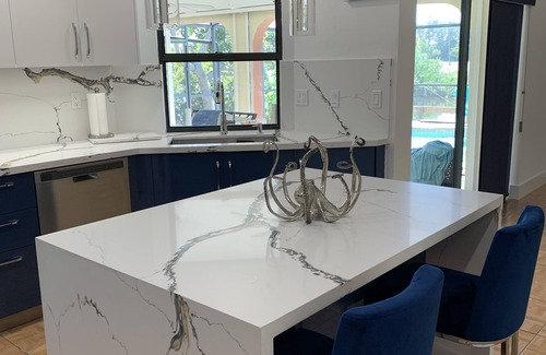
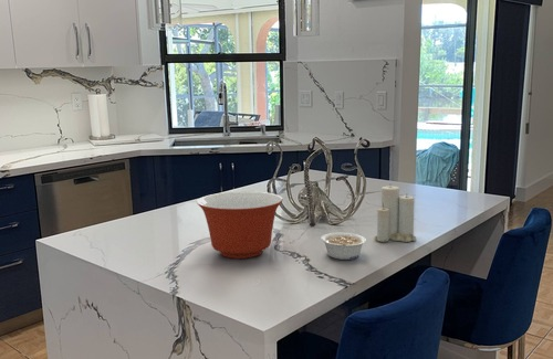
+ legume [320,232,367,261]
+ mixing bowl [196,190,284,260]
+ candle [373,184,417,243]
